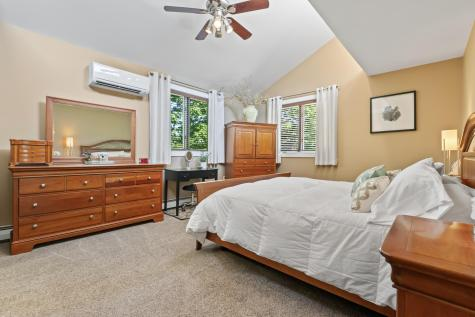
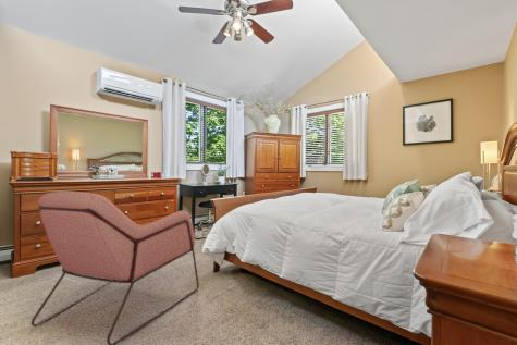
+ armchair [30,190,200,345]
